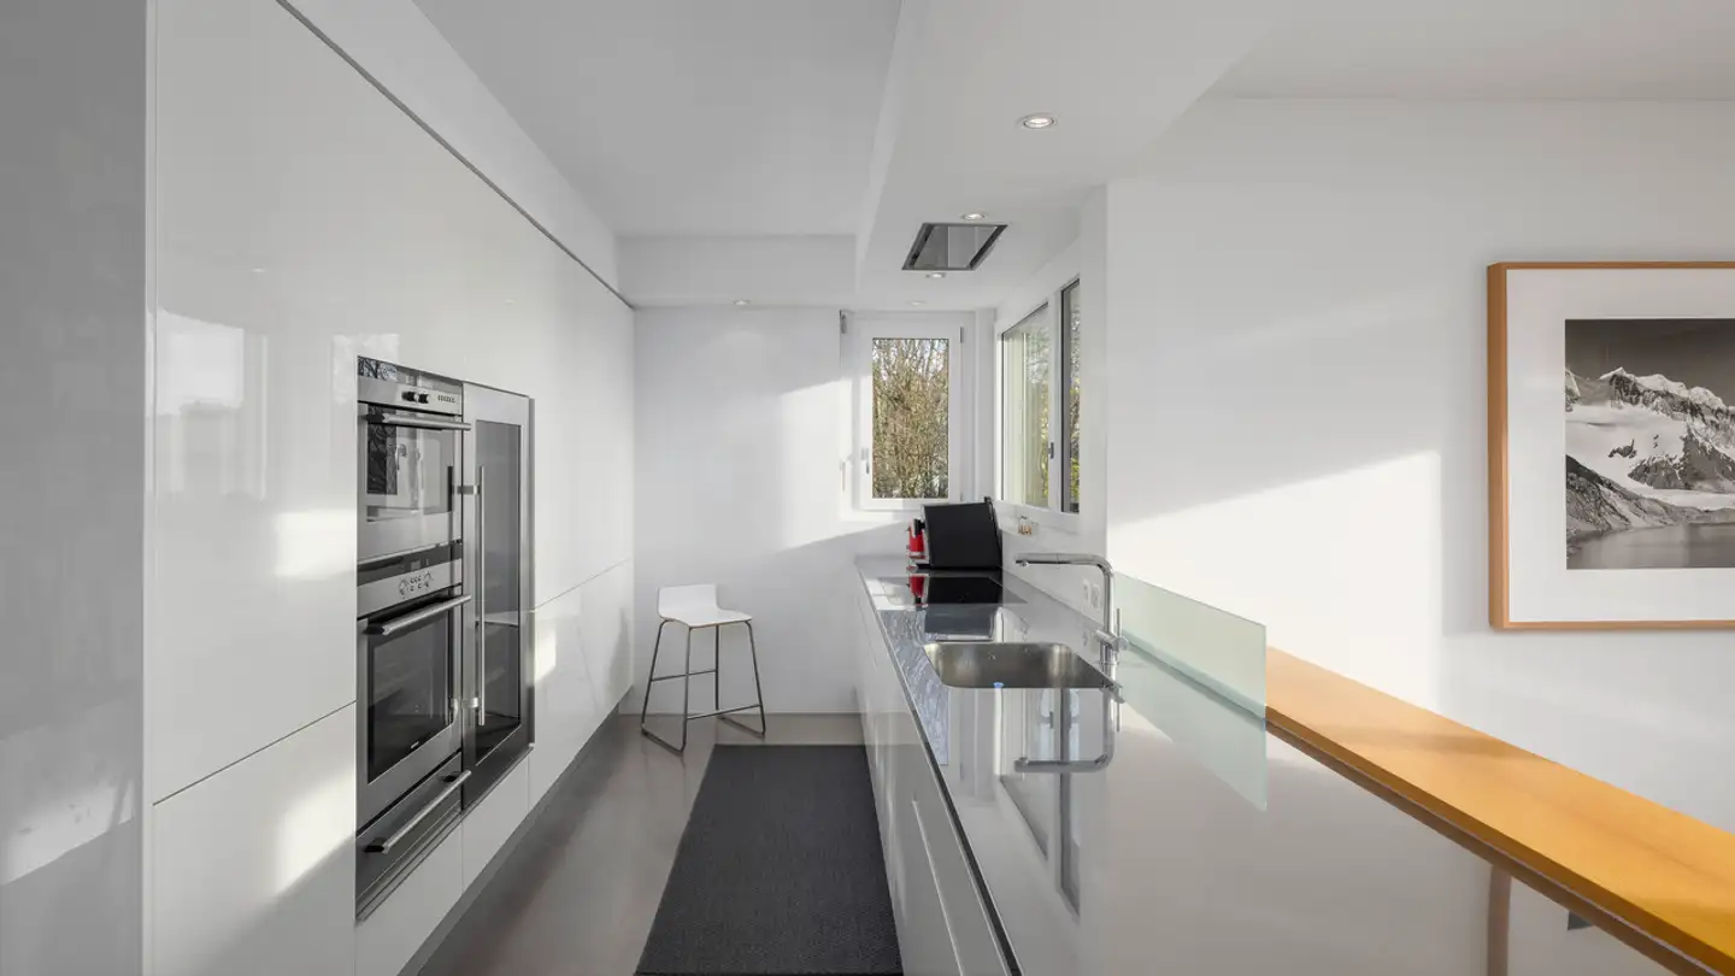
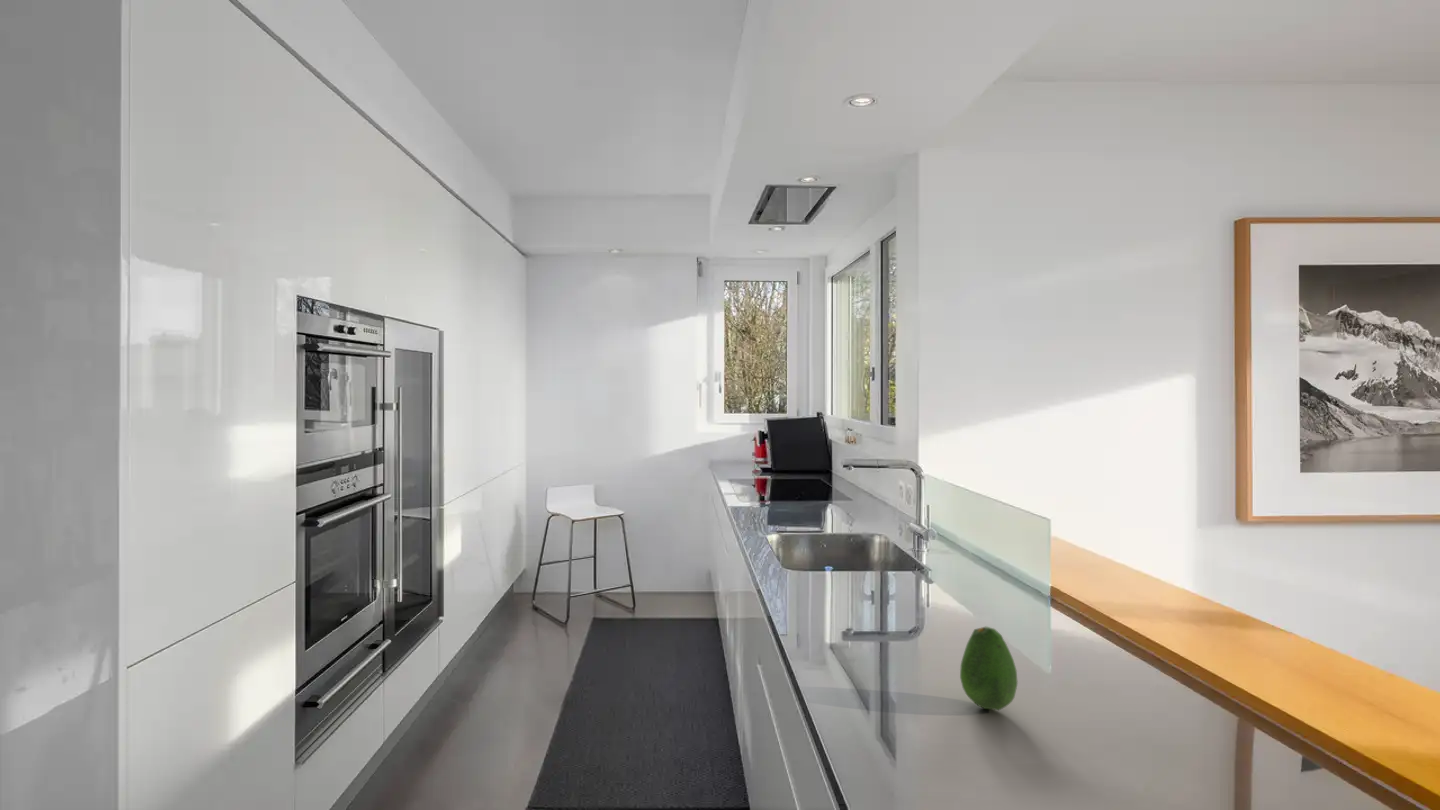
+ fruit [959,625,1019,711]
